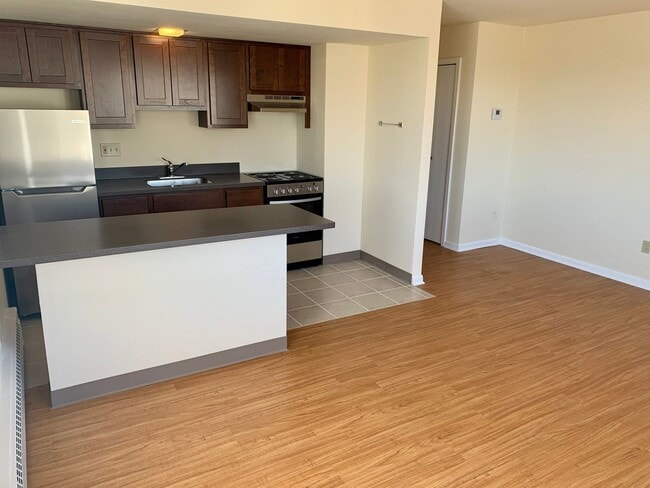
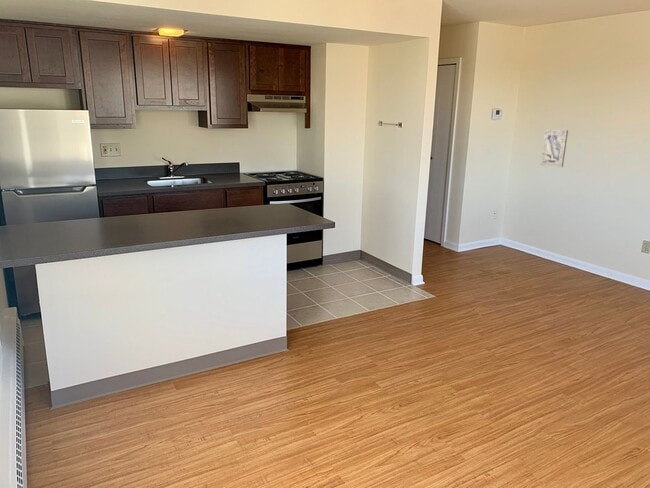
+ wall art [540,129,569,168]
